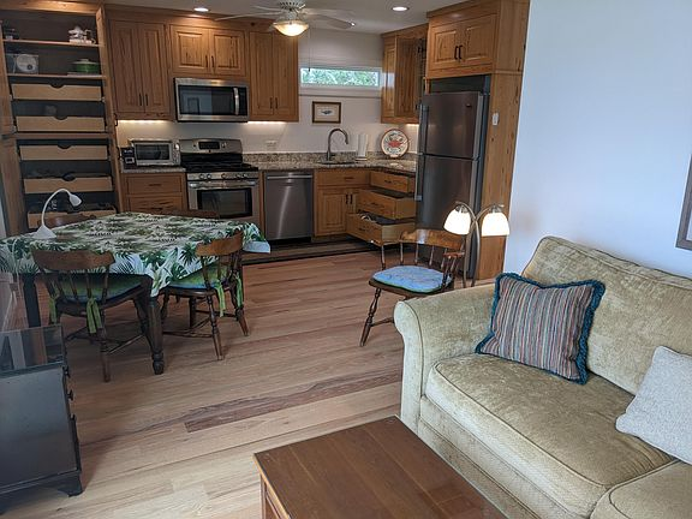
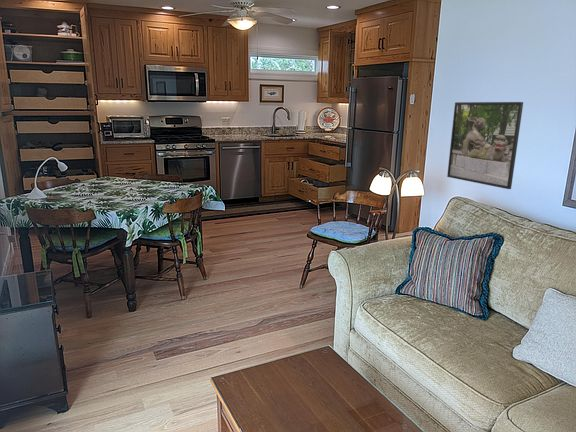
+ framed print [446,101,524,190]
